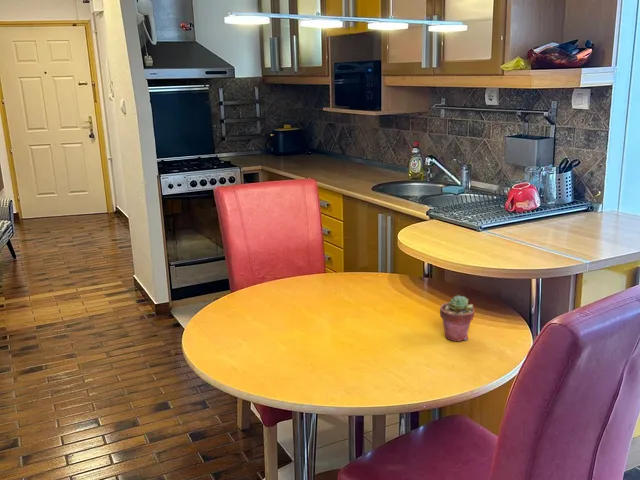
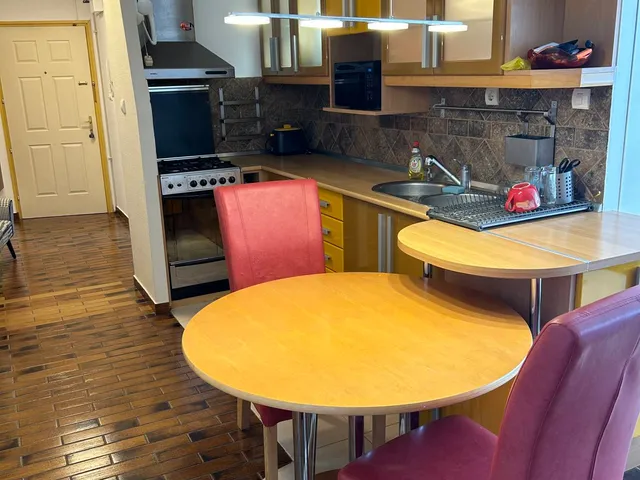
- potted succulent [439,294,475,343]
